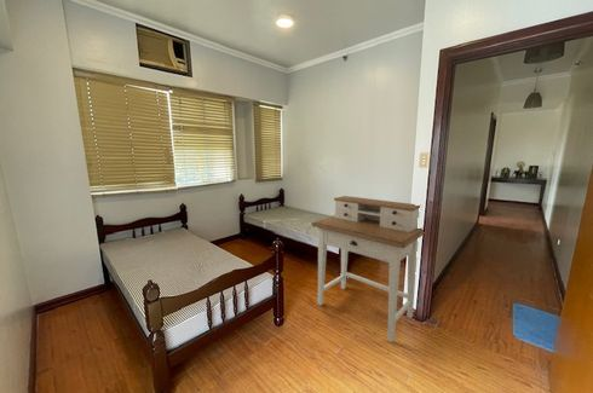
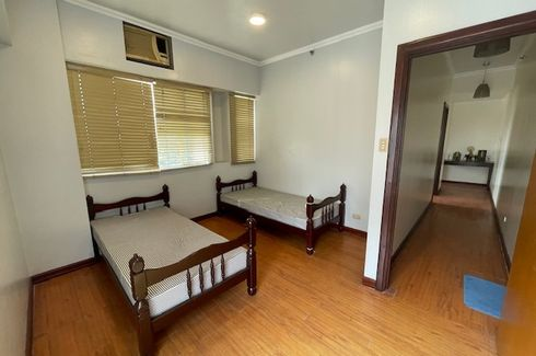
- desk [310,195,426,343]
